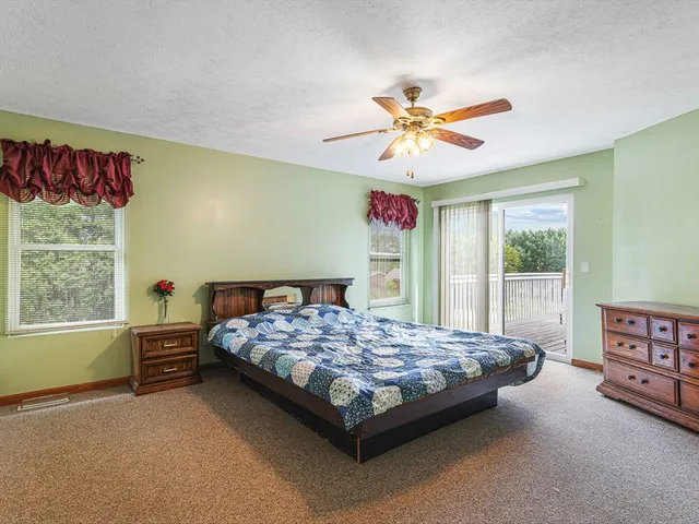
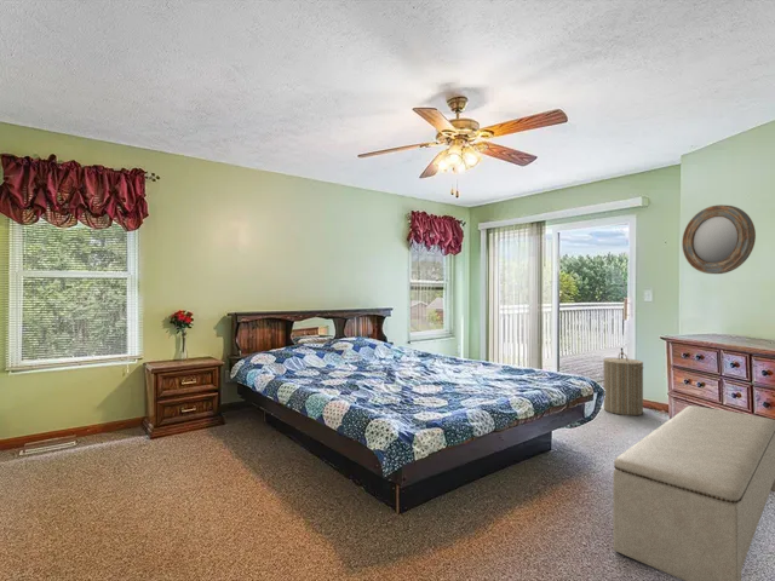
+ laundry hamper [602,351,644,416]
+ bench [612,404,775,581]
+ home mirror [681,203,757,275]
